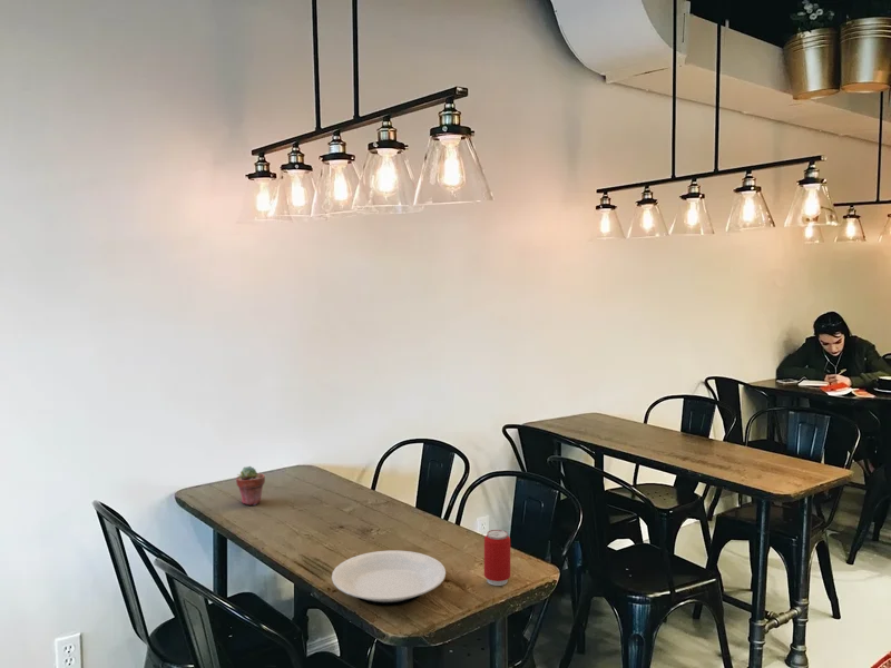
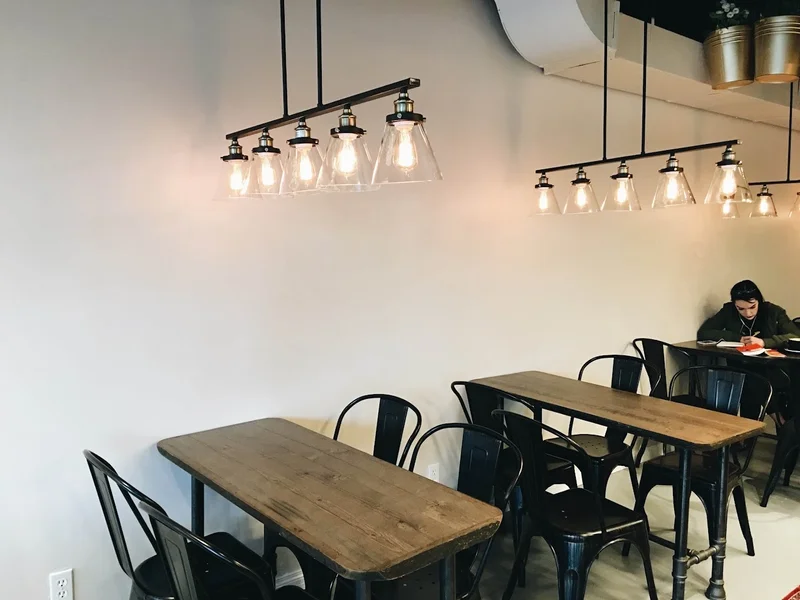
- potted succulent [235,465,266,507]
- beverage can [483,529,511,587]
- plate [331,550,447,607]
